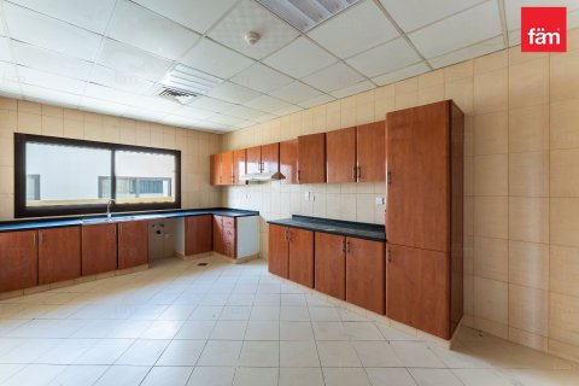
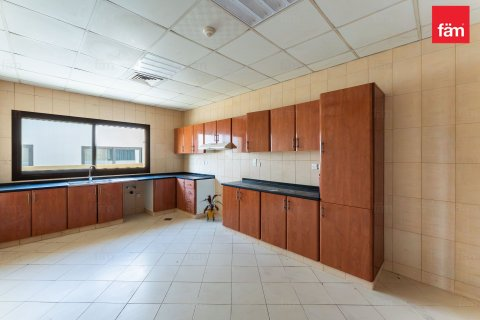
+ house plant [200,194,223,222]
